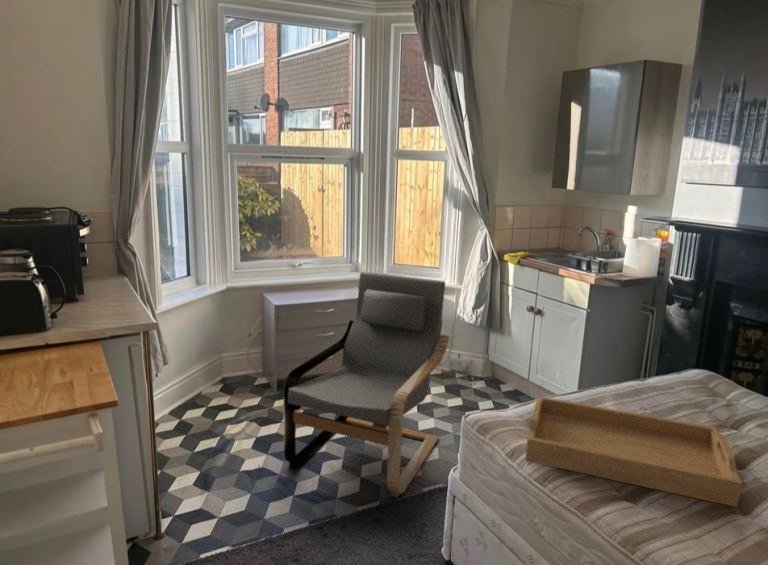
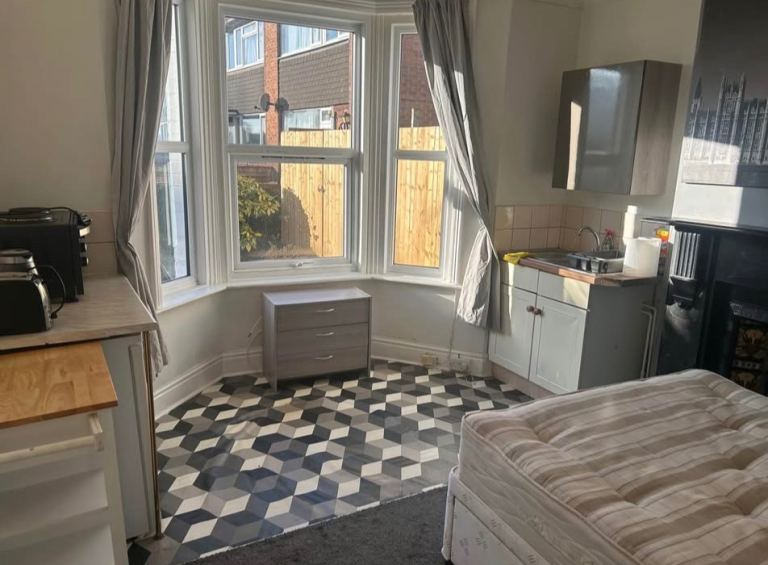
- armchair [282,270,450,498]
- serving tray [524,395,743,508]
